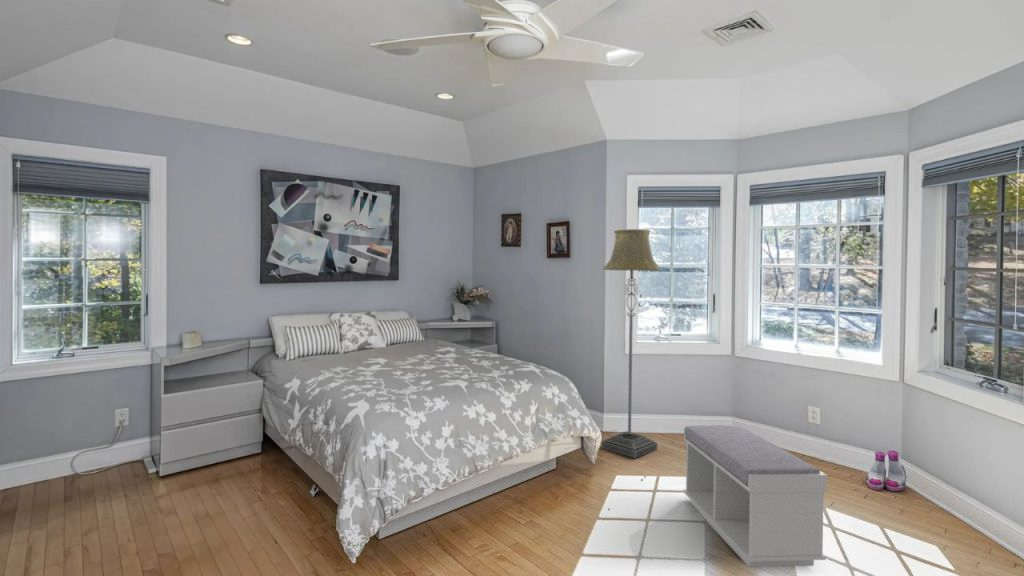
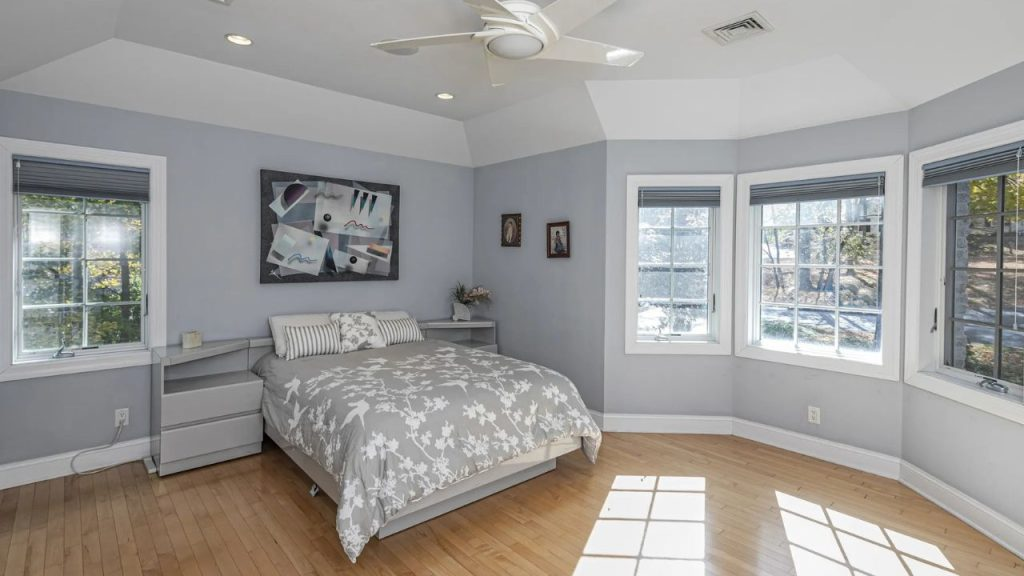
- bench [682,424,828,568]
- floor lamp [601,228,662,459]
- boots [865,450,907,492]
